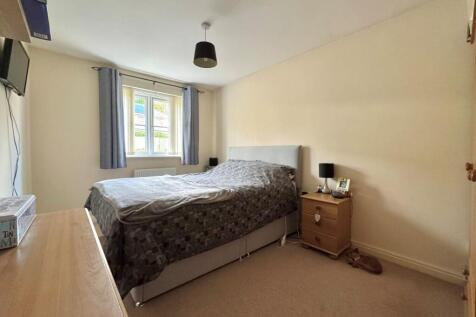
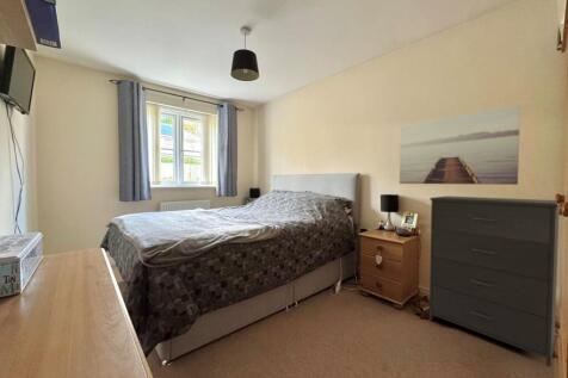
+ dresser [428,194,560,368]
+ wall art [399,105,521,186]
